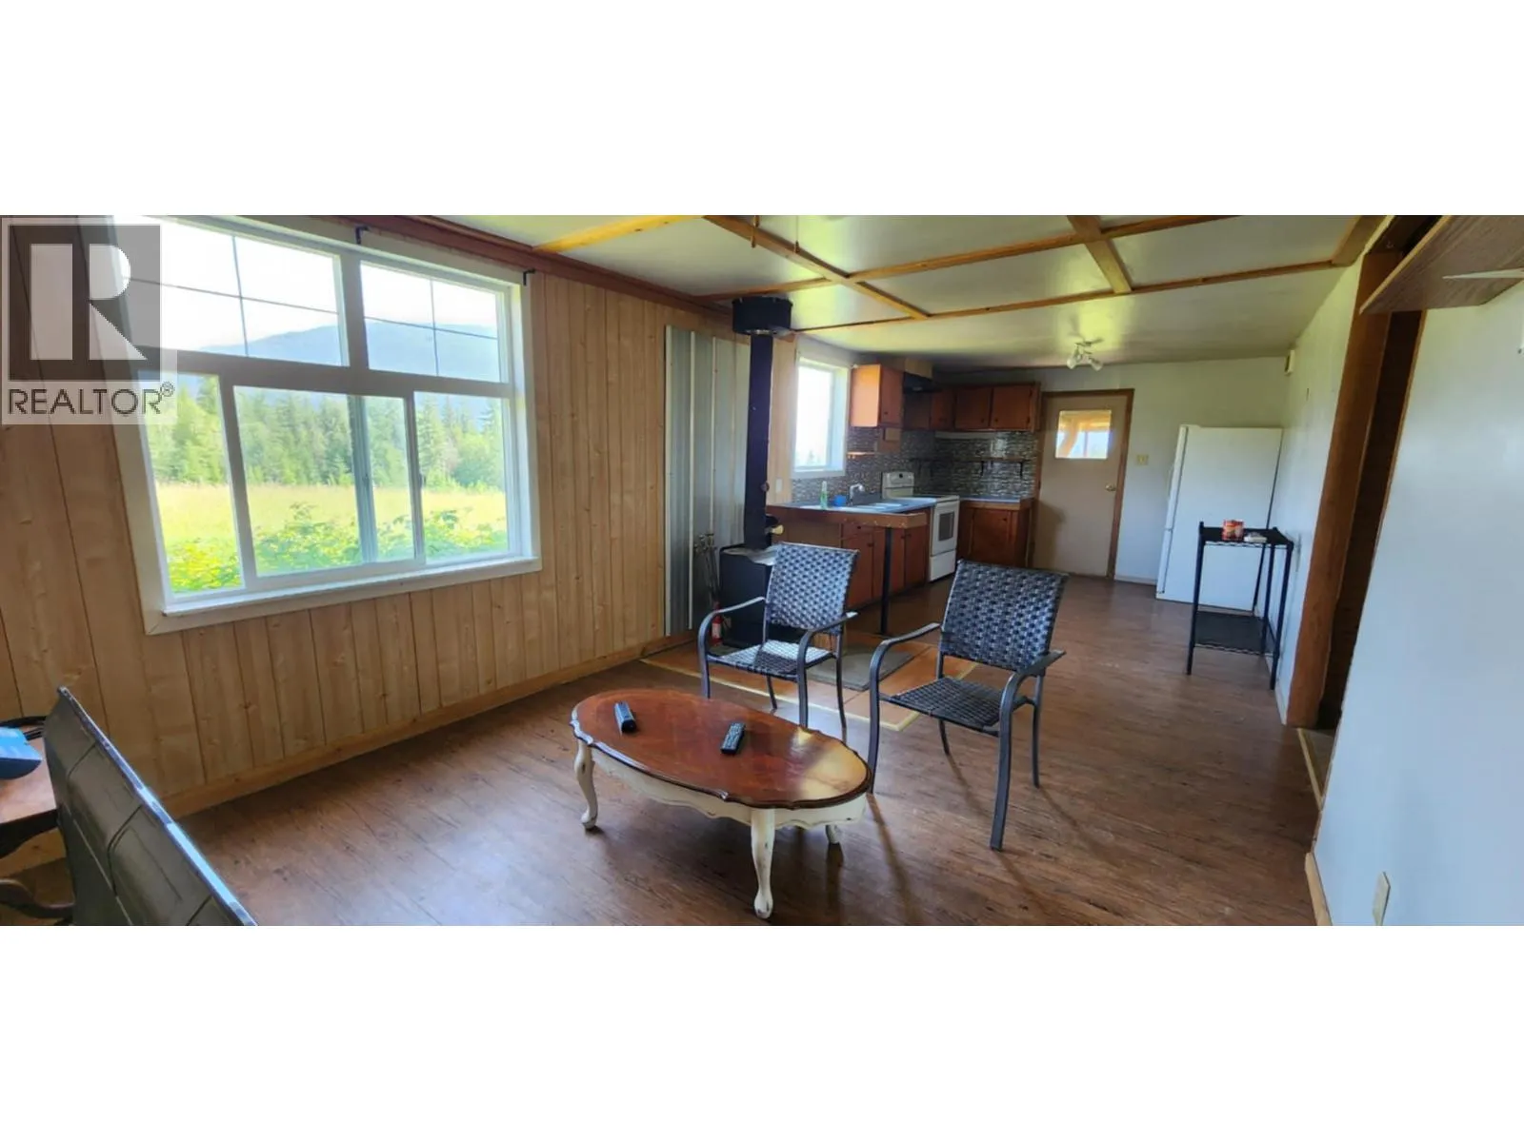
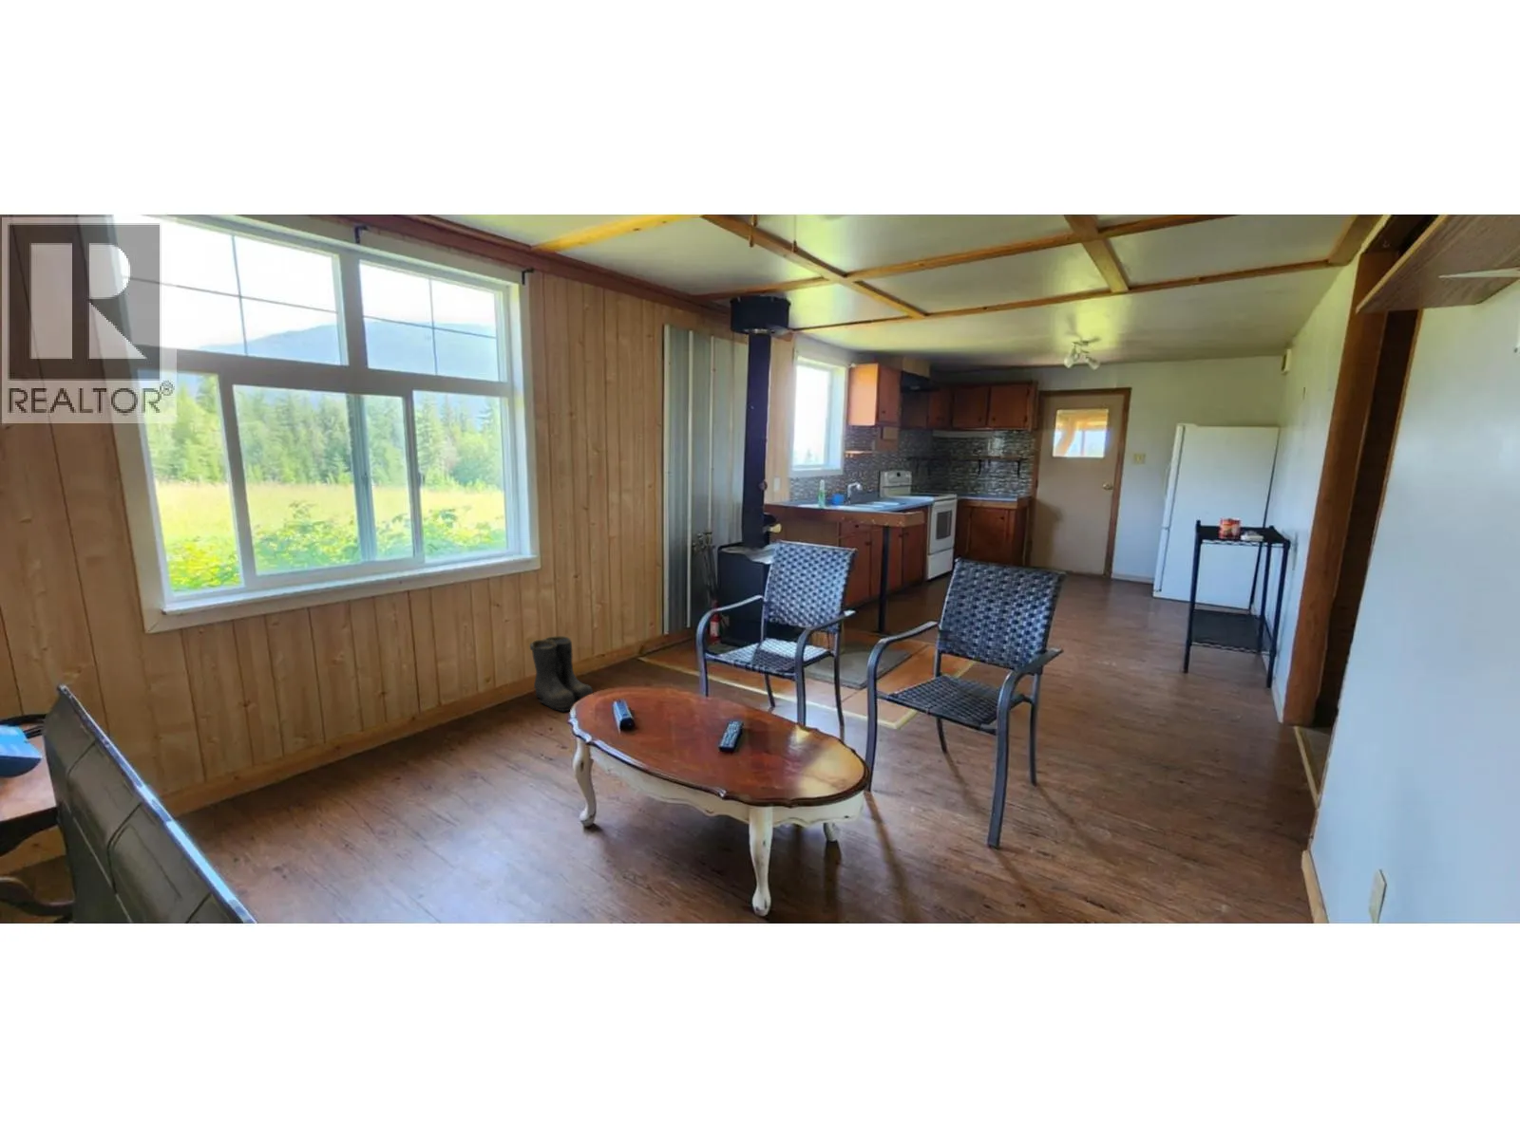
+ boots [529,635,594,713]
